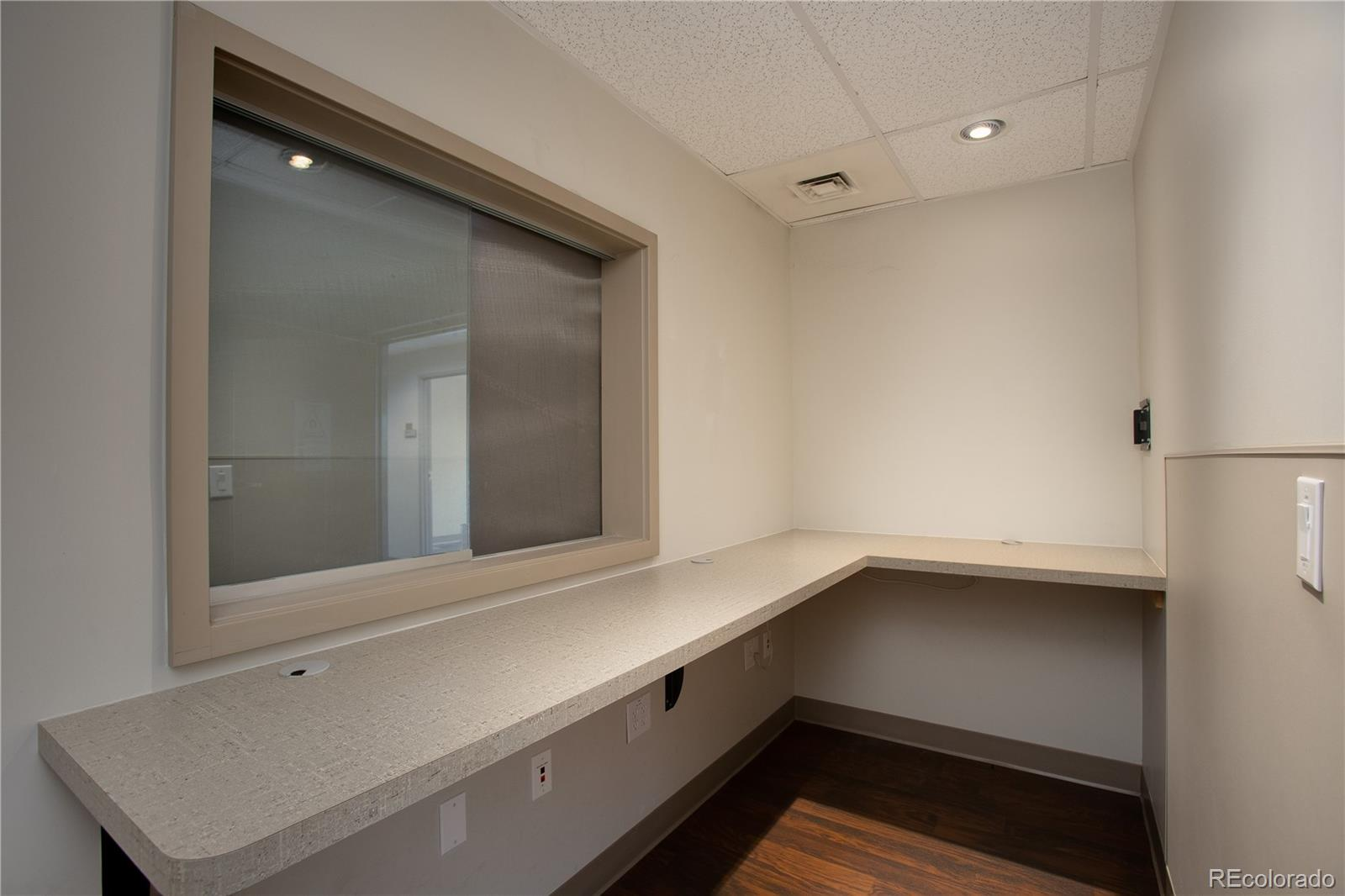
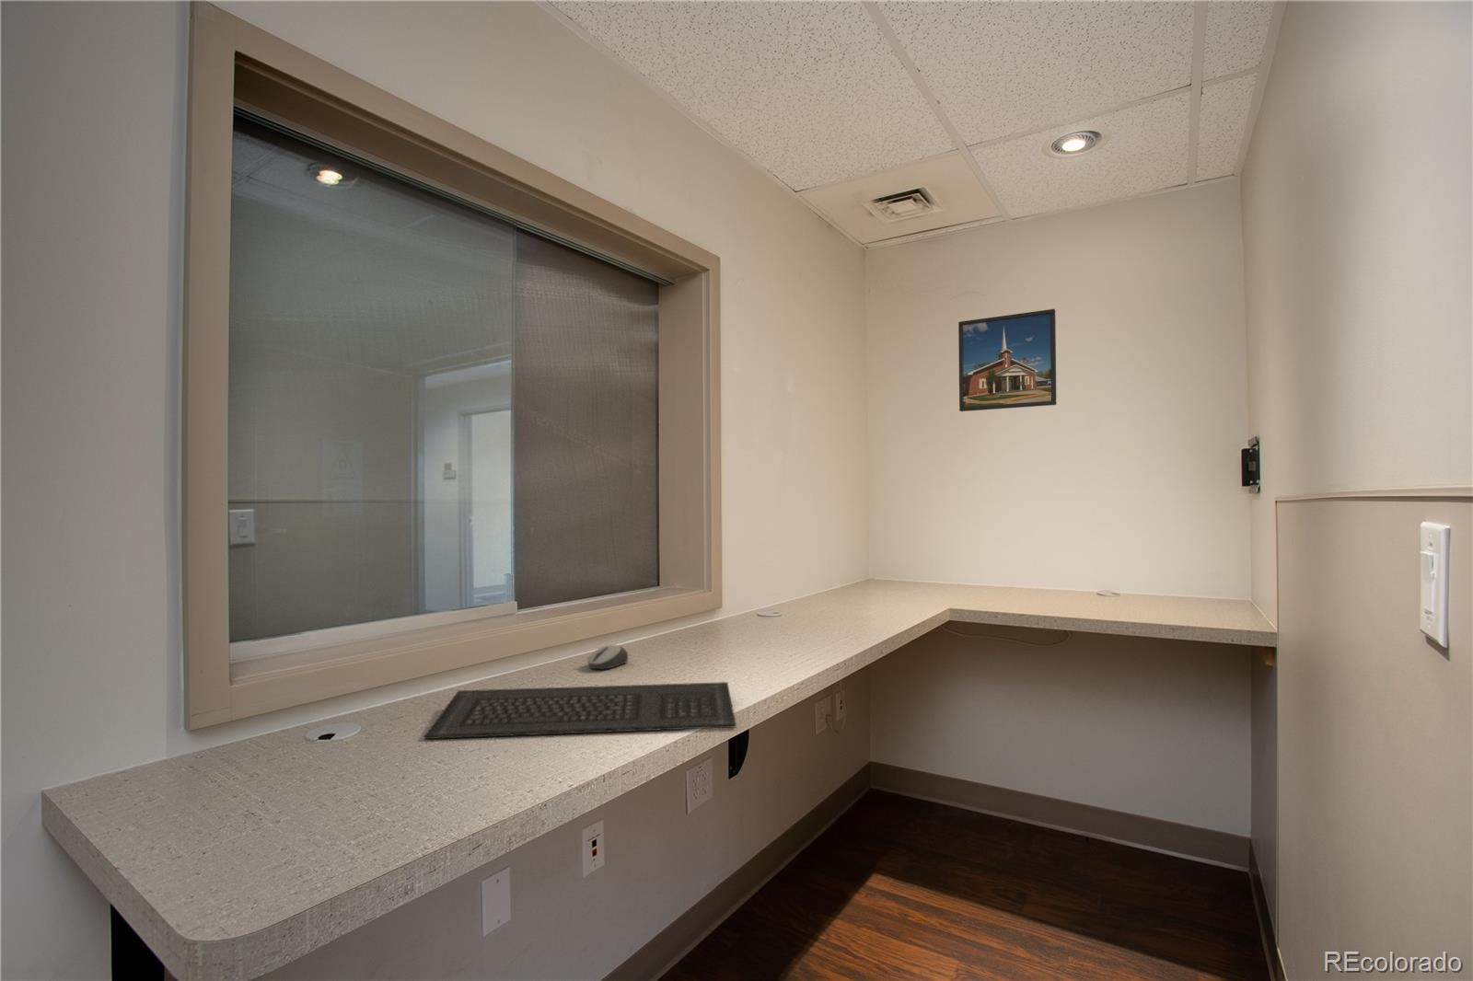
+ keyboard [424,681,737,740]
+ computer mouse [586,644,629,670]
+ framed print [957,309,1058,413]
